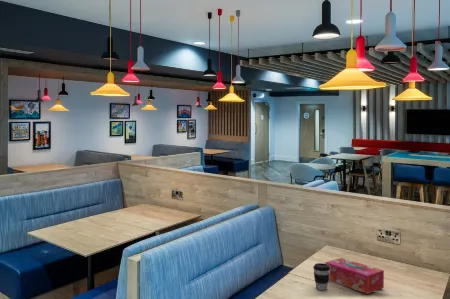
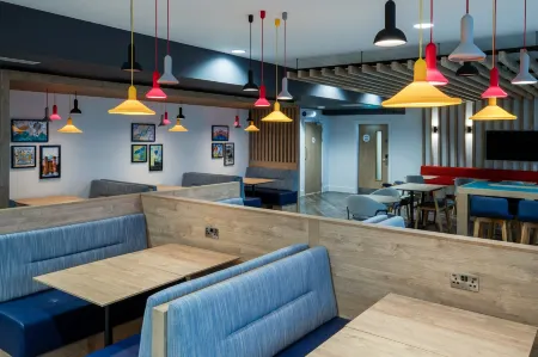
- coffee cup [312,262,330,291]
- tissue box [324,257,385,295]
